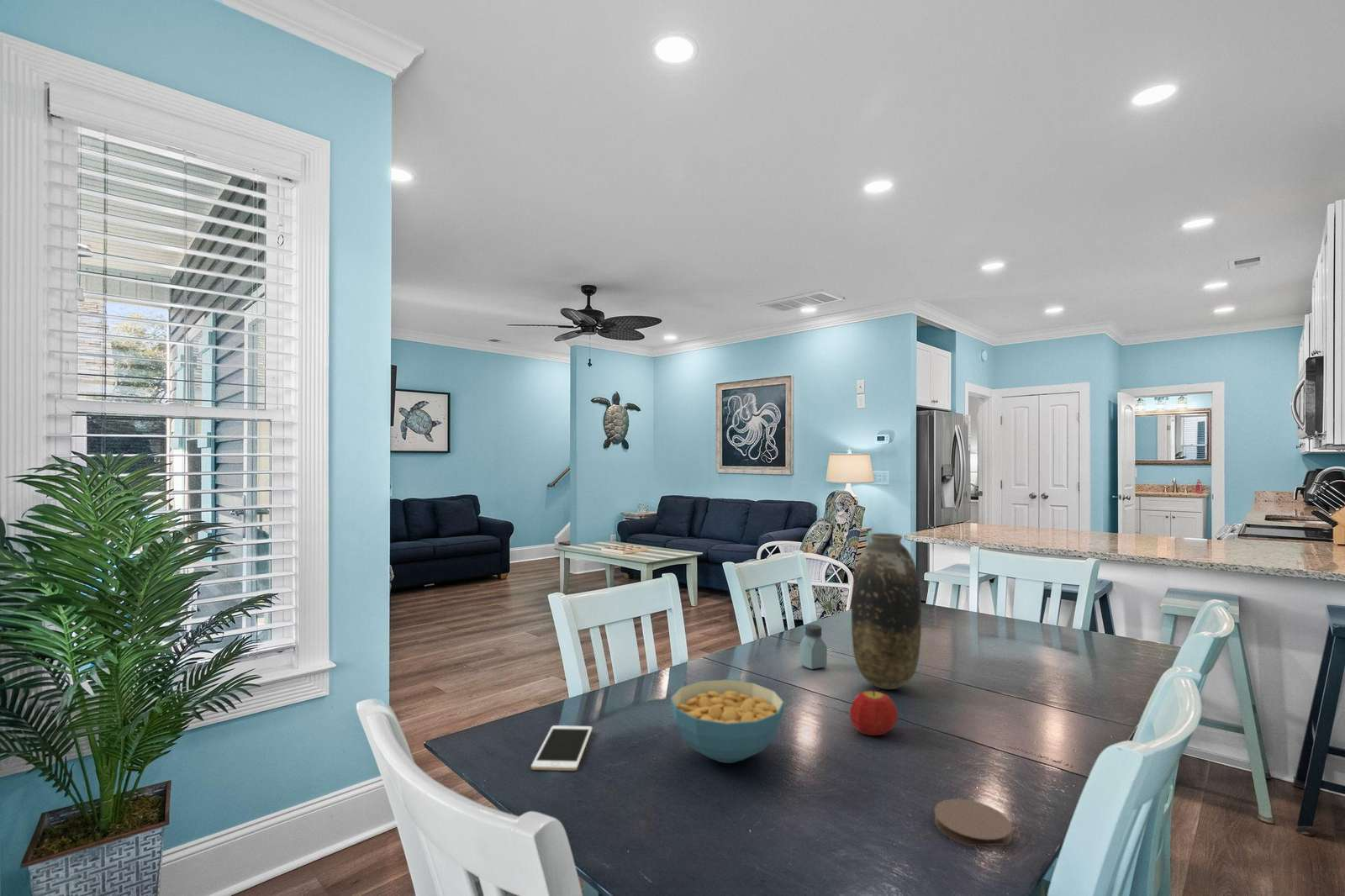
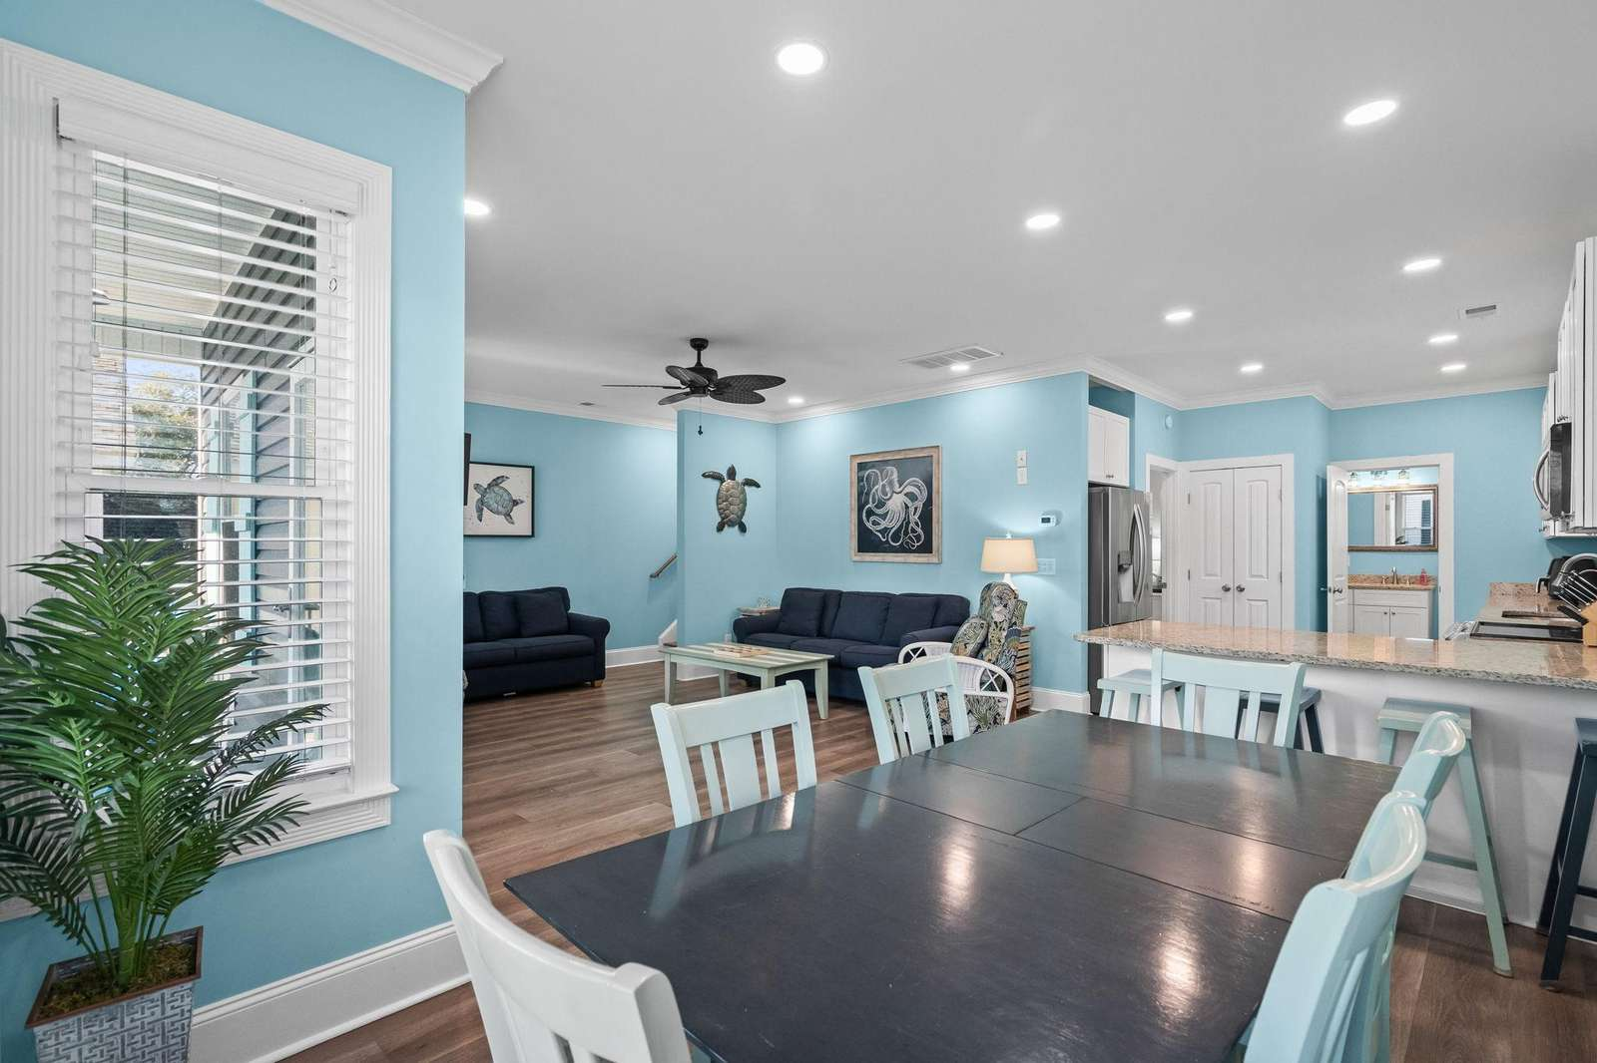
- vase [851,533,922,690]
- coaster [934,798,1013,846]
- cereal bowl [669,679,785,764]
- cell phone [530,725,593,772]
- saltshaker [799,624,828,670]
- fruit [849,688,899,736]
